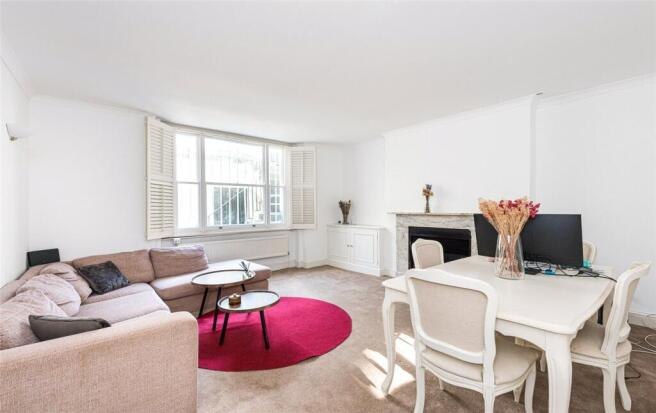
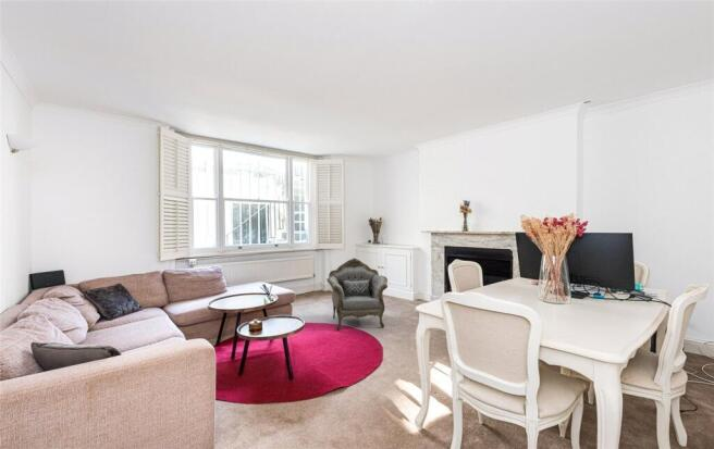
+ armchair [325,257,389,332]
